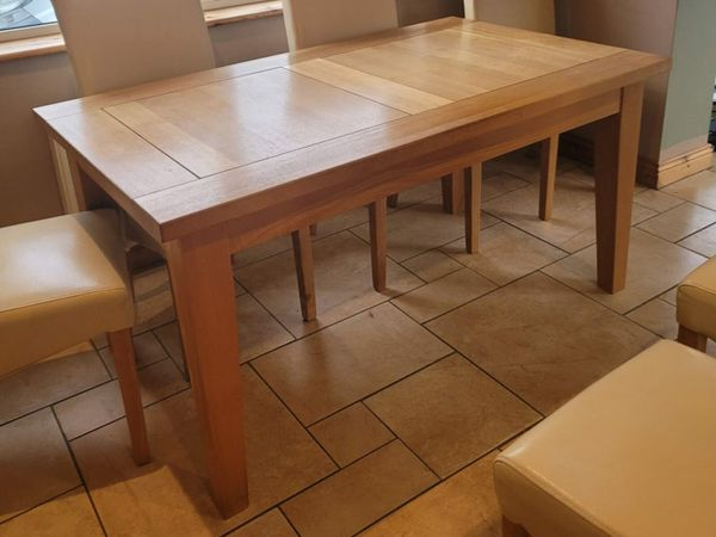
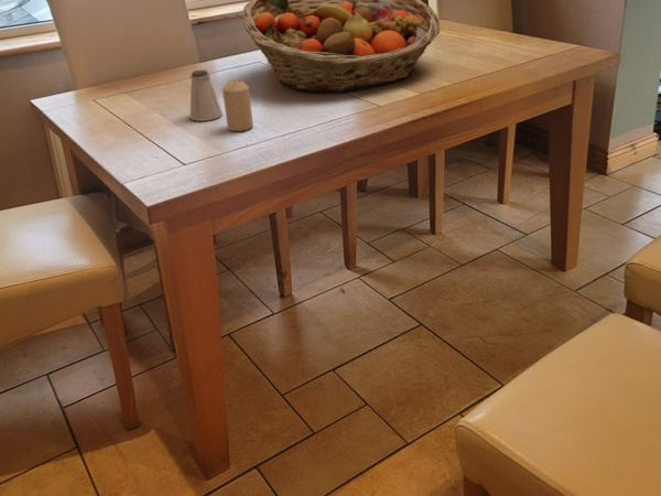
+ fruit basket [241,0,441,93]
+ saltshaker [188,69,224,122]
+ candle [221,78,254,132]
